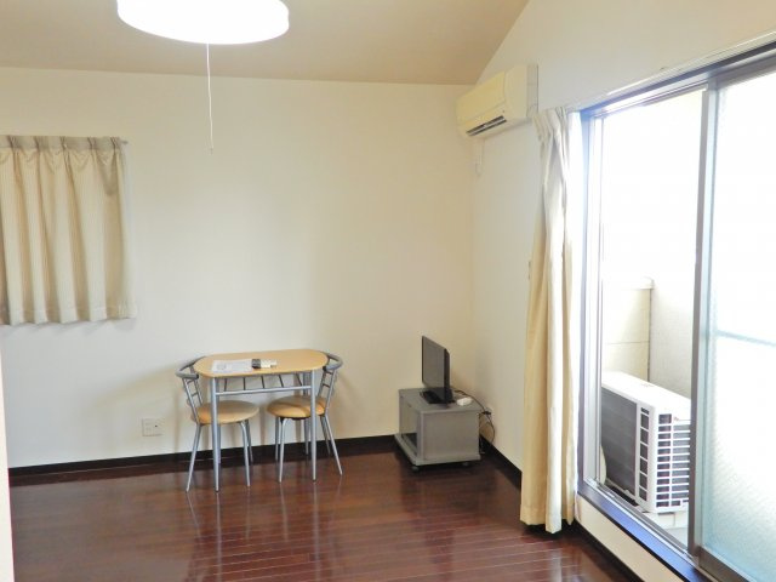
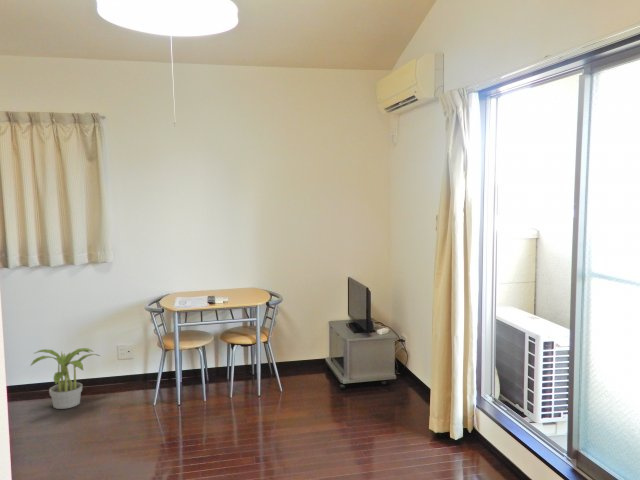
+ potted plant [29,347,101,410]
